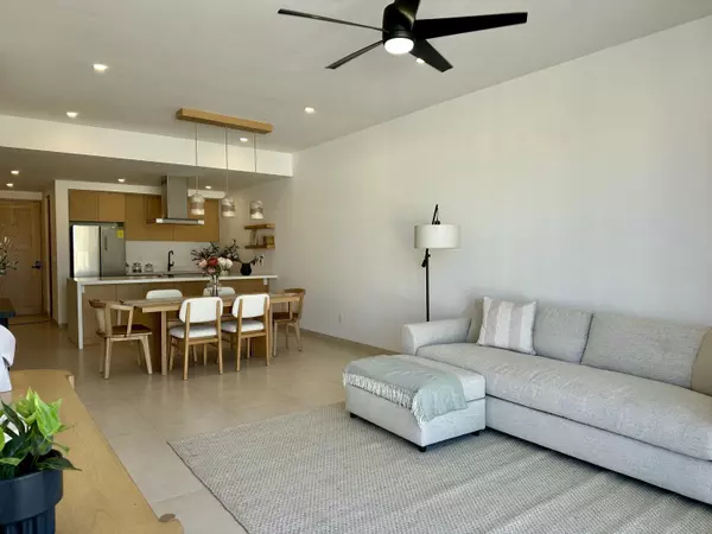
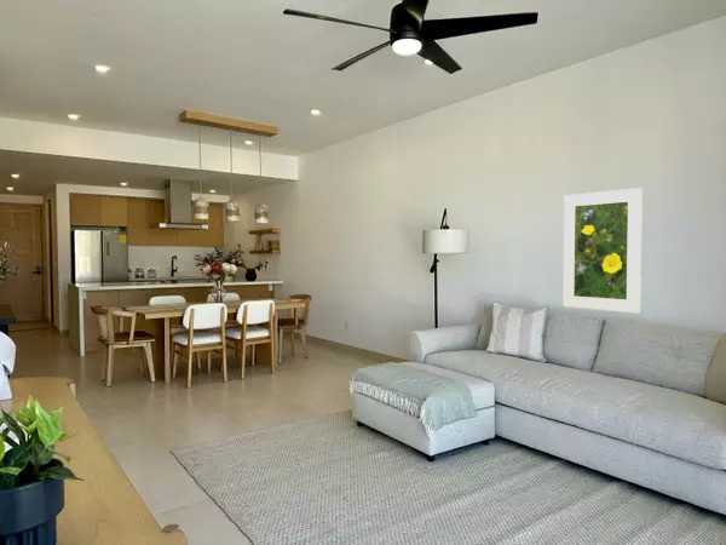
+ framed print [561,187,644,315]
